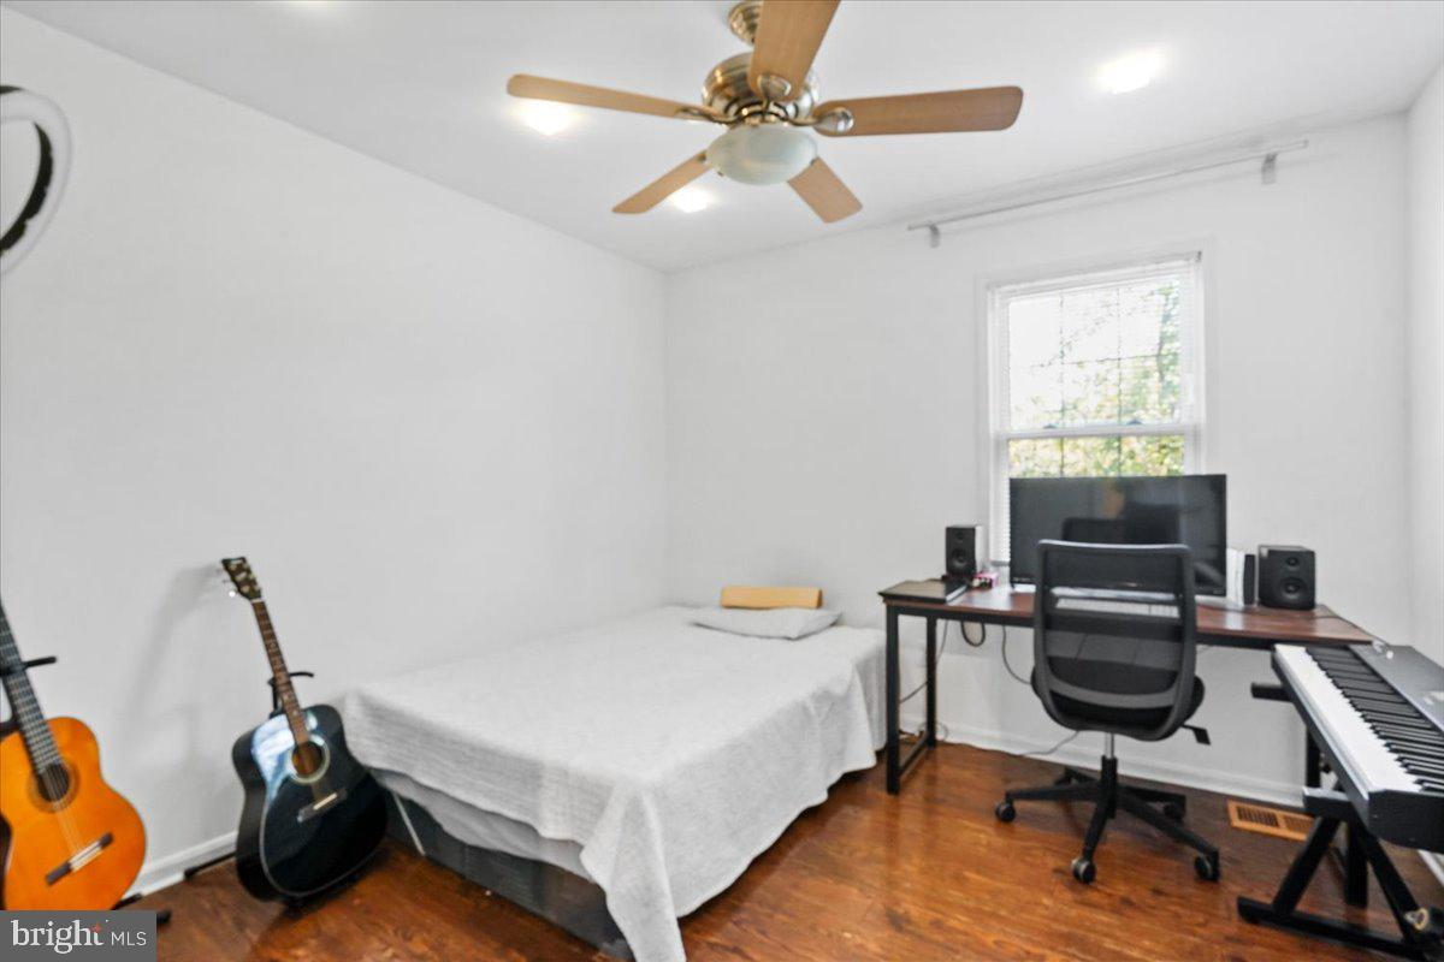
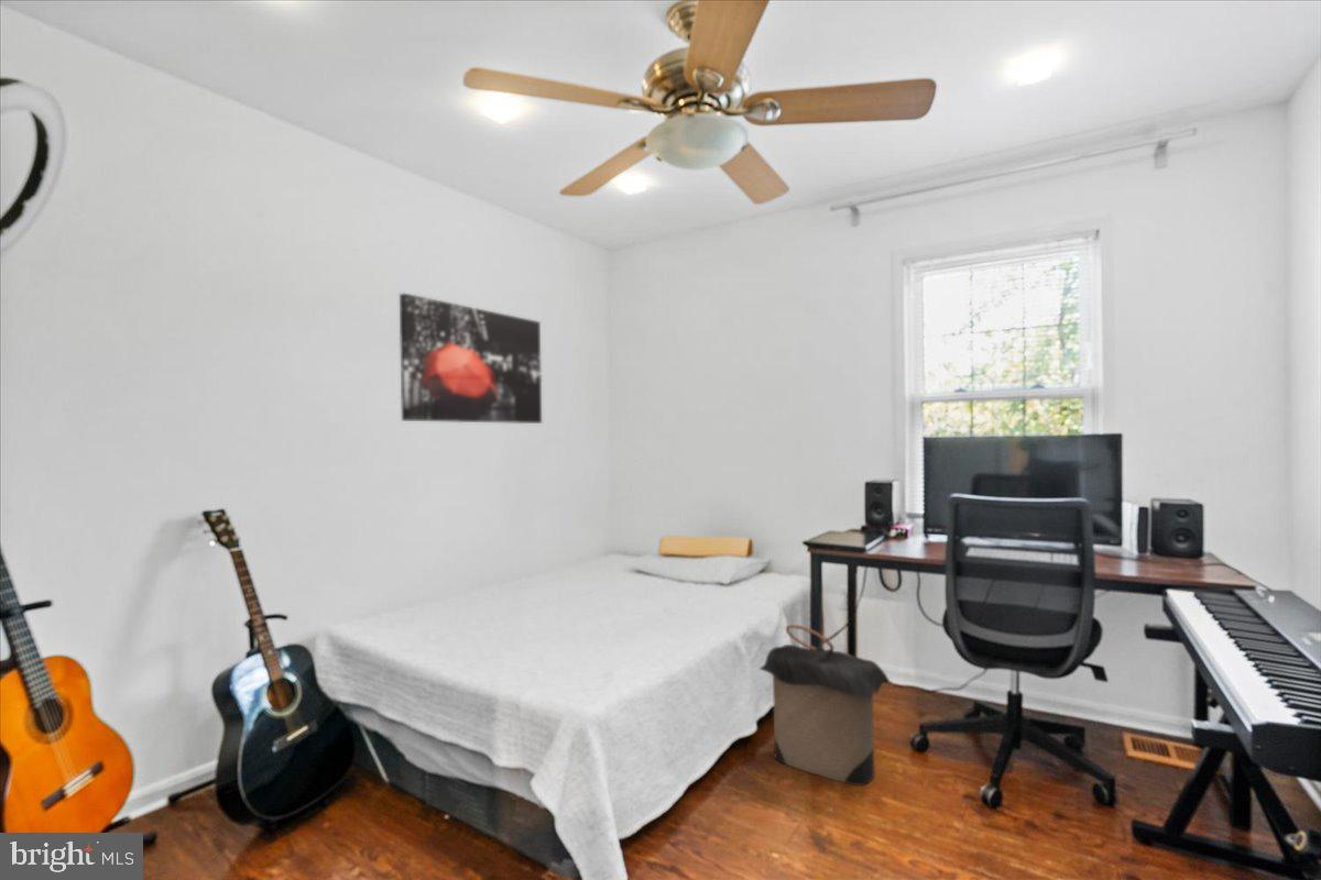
+ wall art [399,293,543,425]
+ laundry hamper [758,623,892,787]
